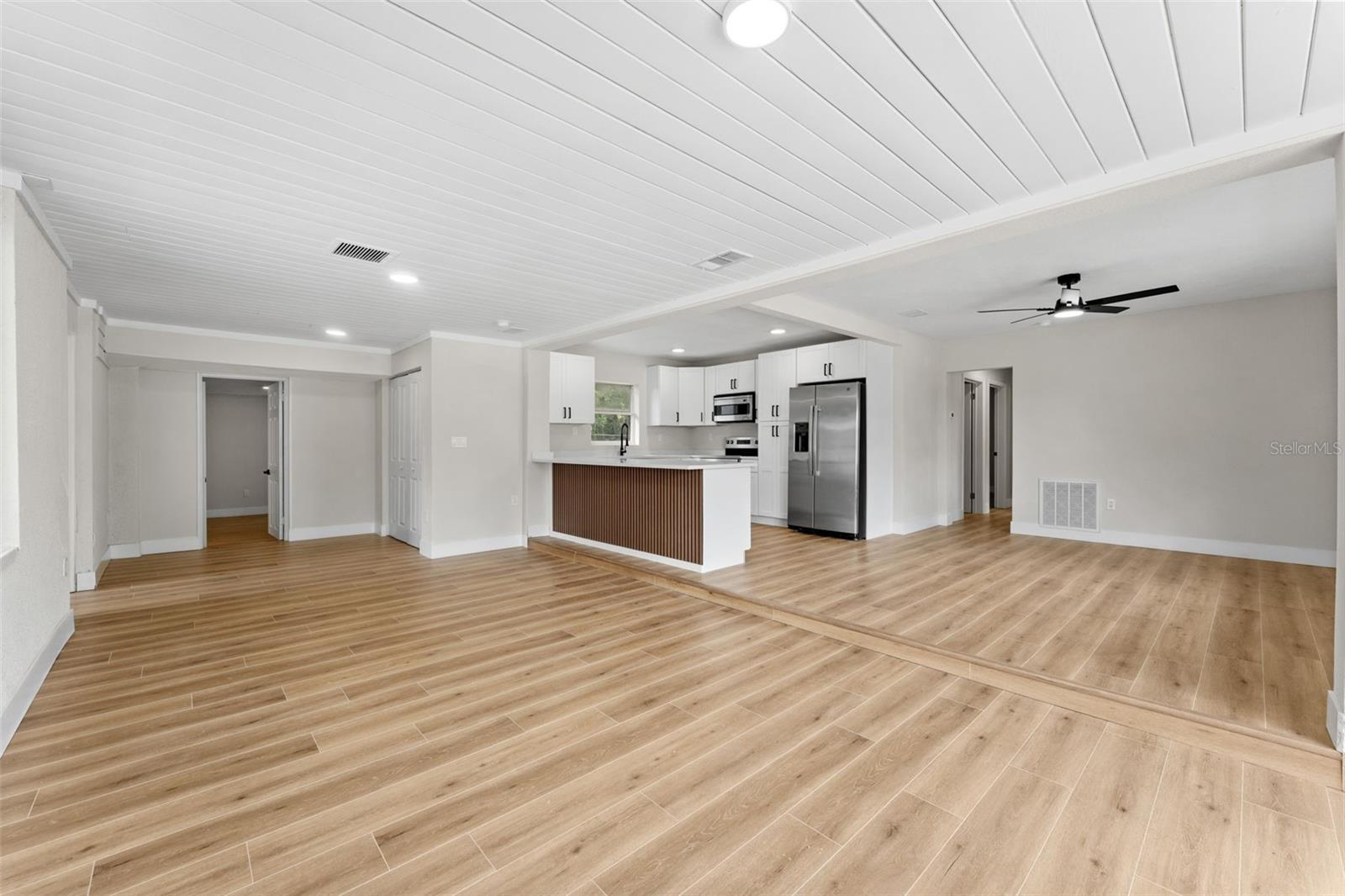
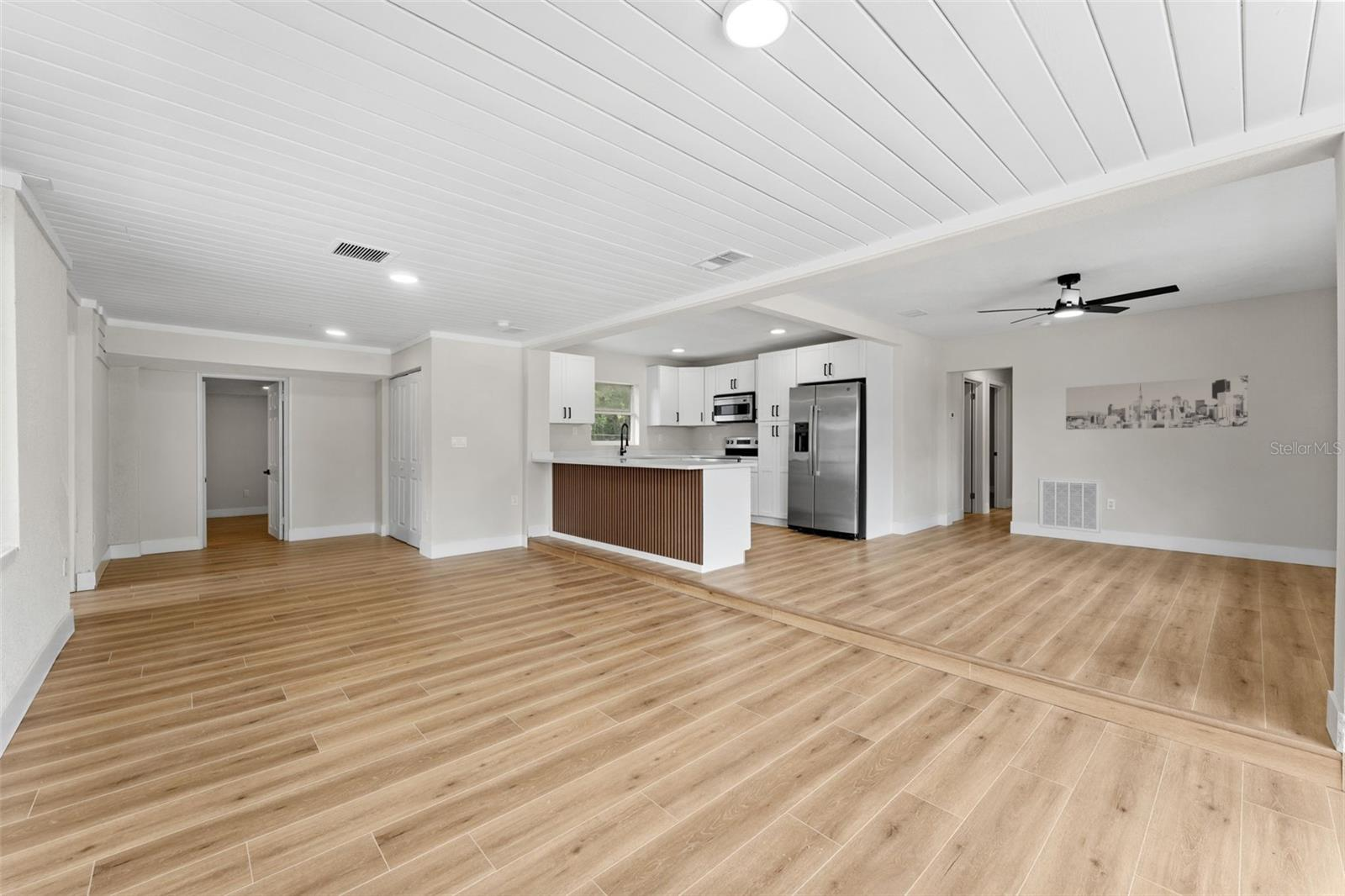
+ wall art [1065,375,1249,430]
